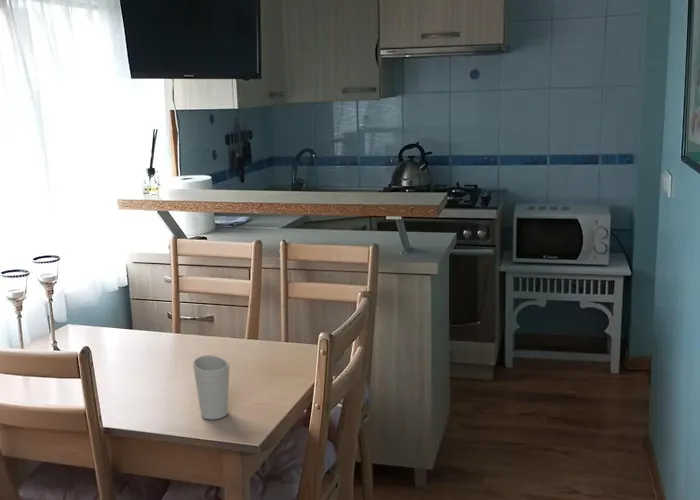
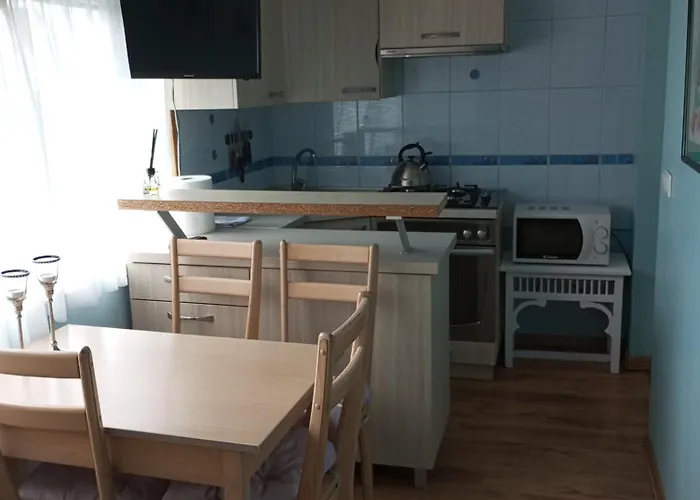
- cup [192,354,230,420]
